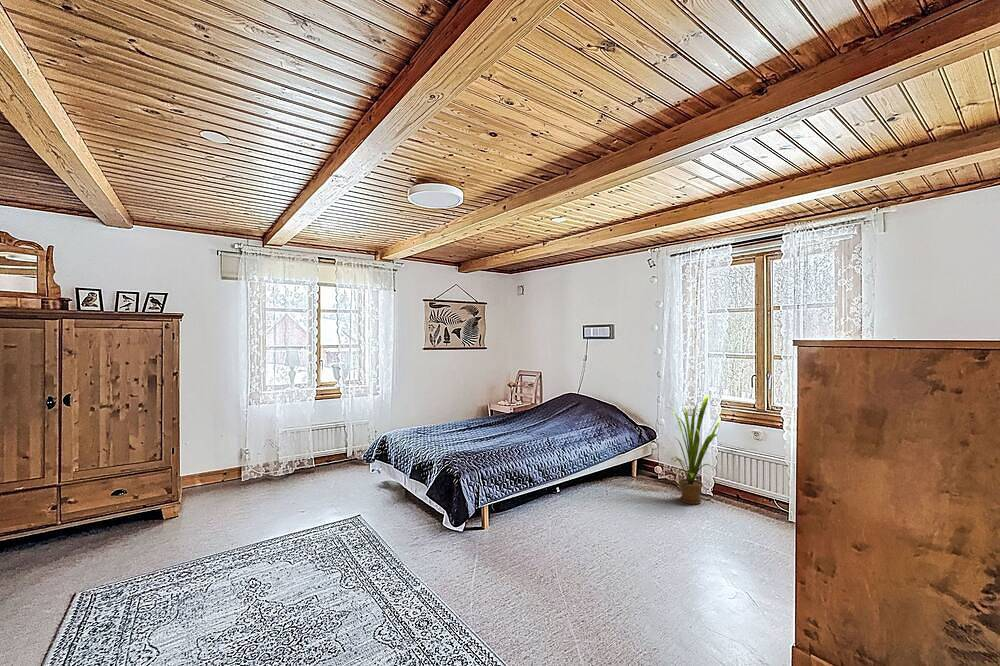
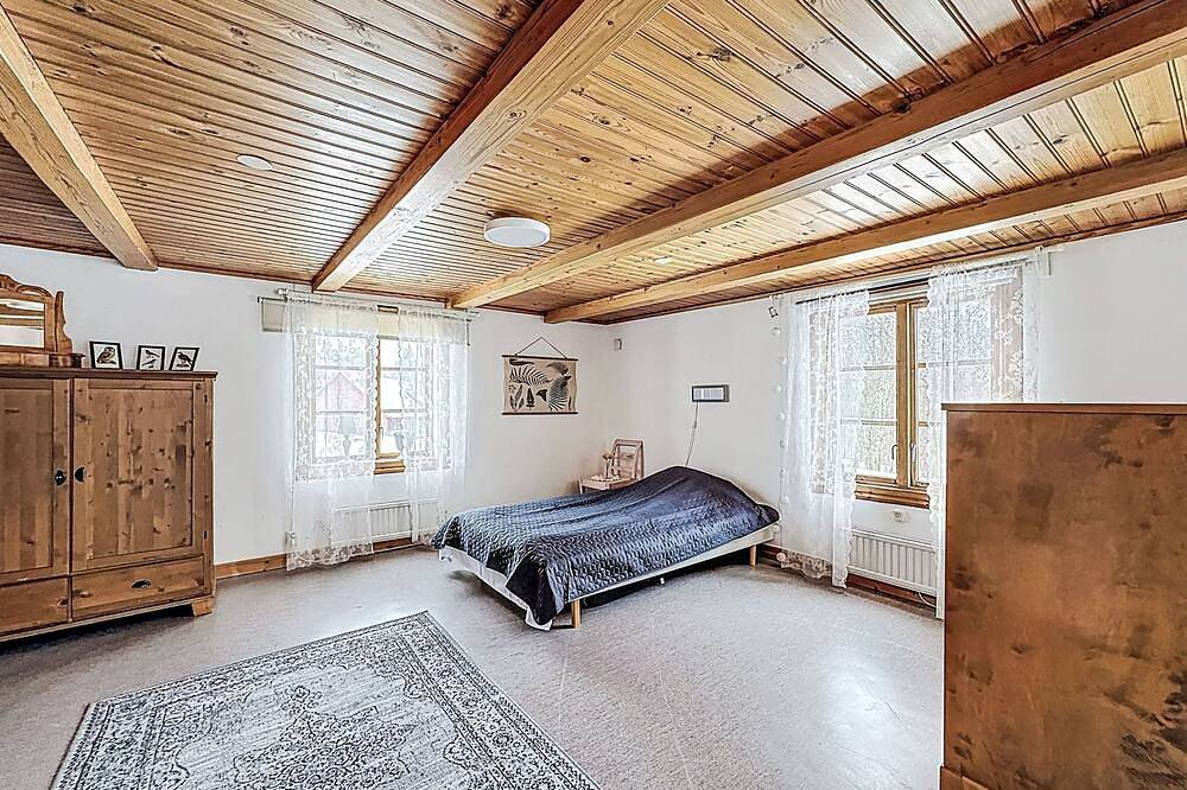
- house plant [666,394,724,505]
